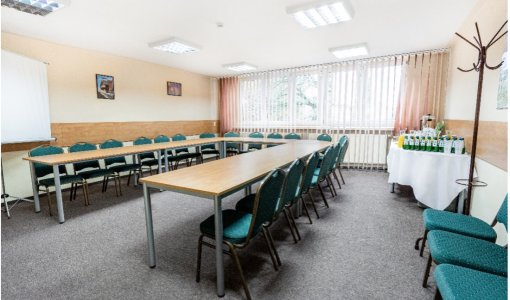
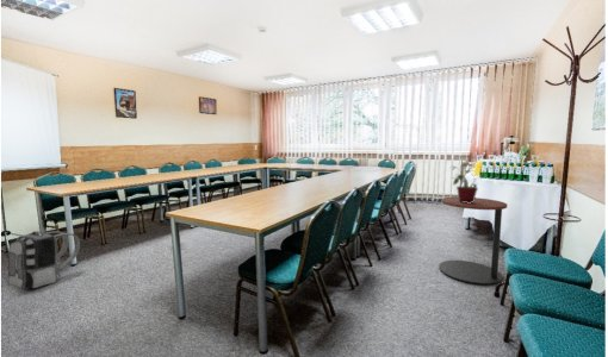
+ potted plant [449,162,484,203]
+ side table [438,196,508,286]
+ backpack [6,230,81,290]
